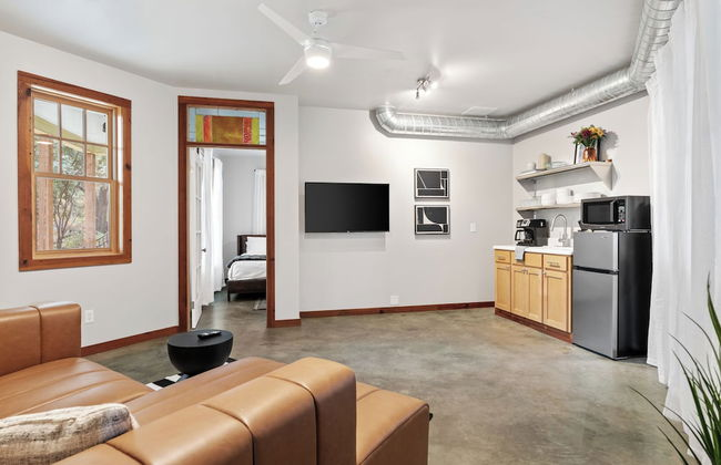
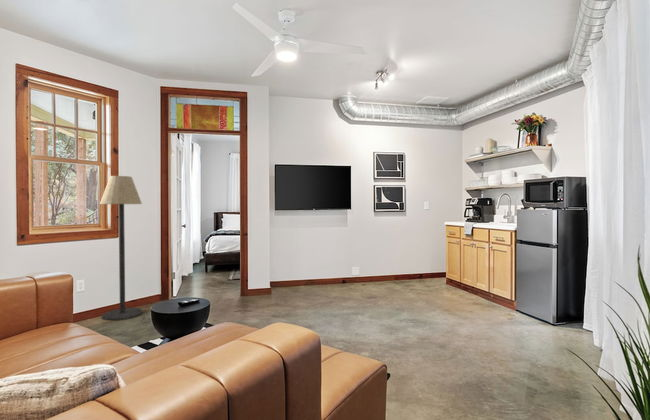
+ floor lamp [99,175,143,321]
